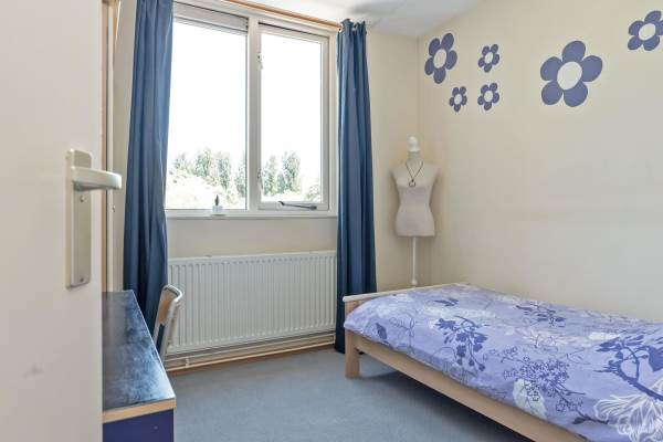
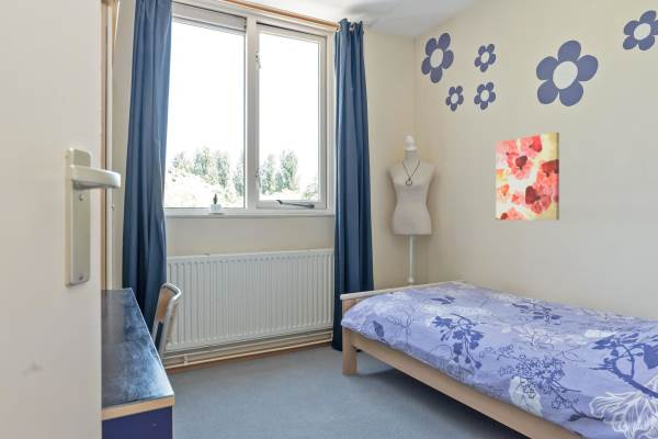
+ wall art [496,131,560,221]
